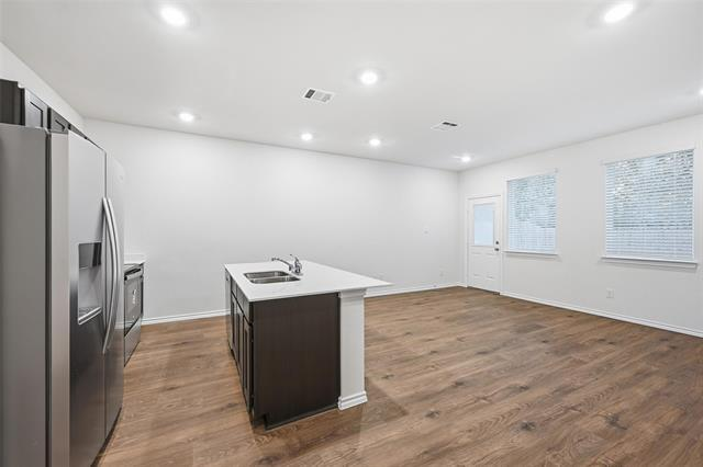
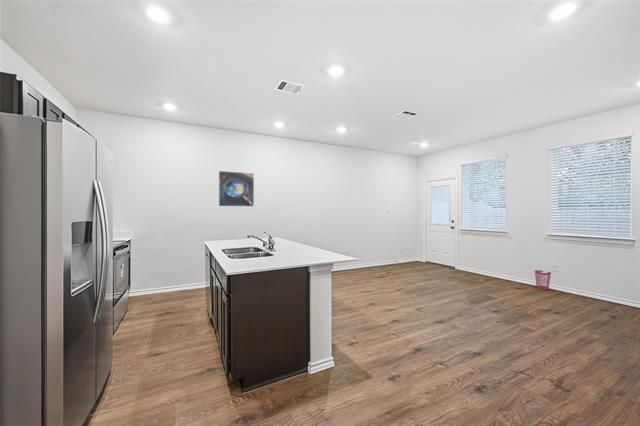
+ waste basket [534,269,552,290]
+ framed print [218,170,255,208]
